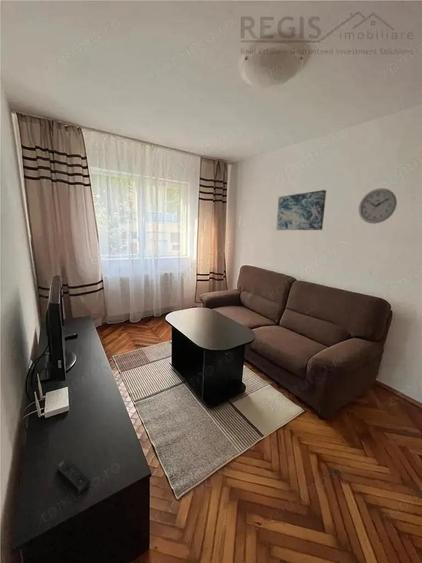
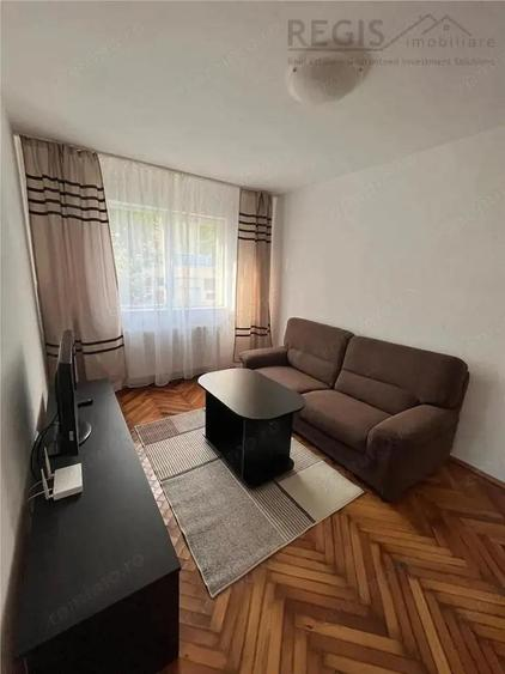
- wall clock [358,188,398,225]
- remote control [56,460,91,495]
- wall art [275,189,327,231]
